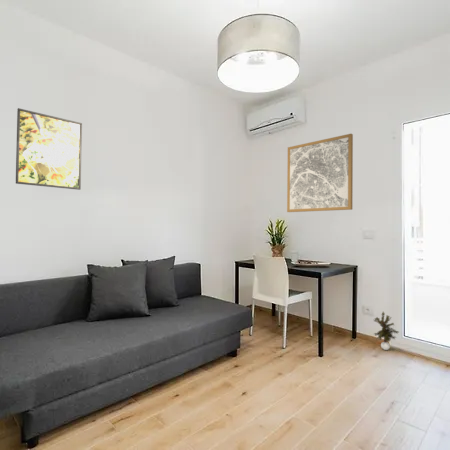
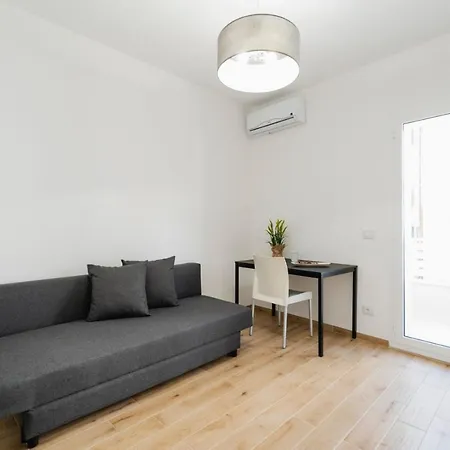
- potted plant [373,311,400,351]
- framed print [15,107,83,191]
- wall art [286,133,354,213]
